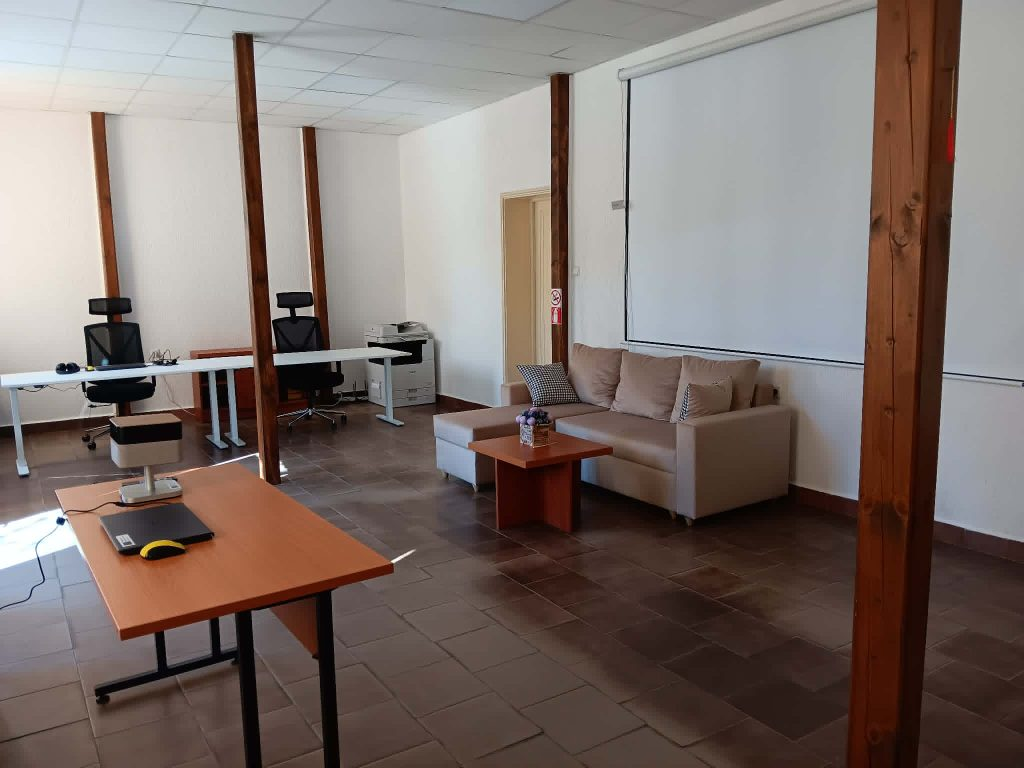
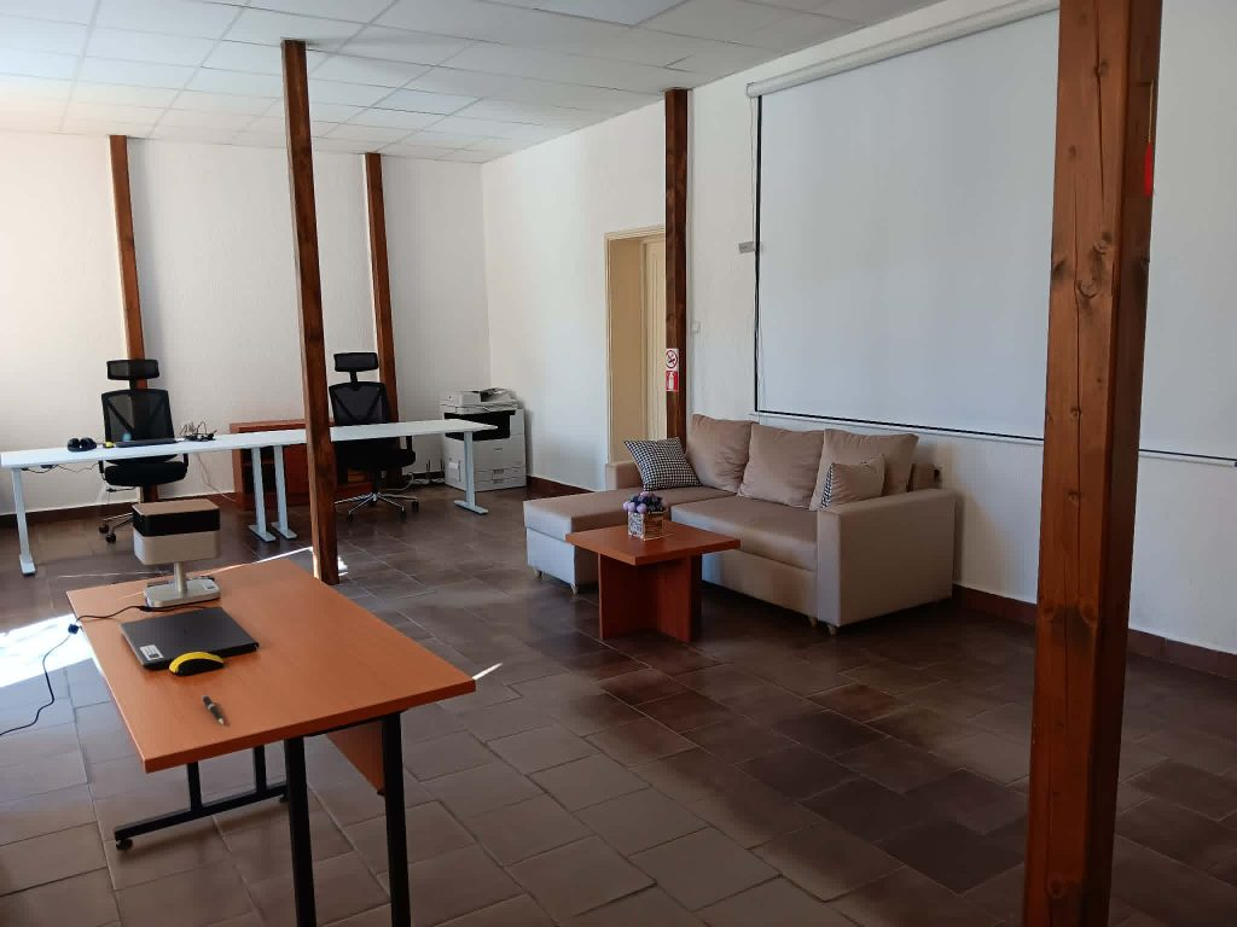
+ pen [201,694,225,725]
